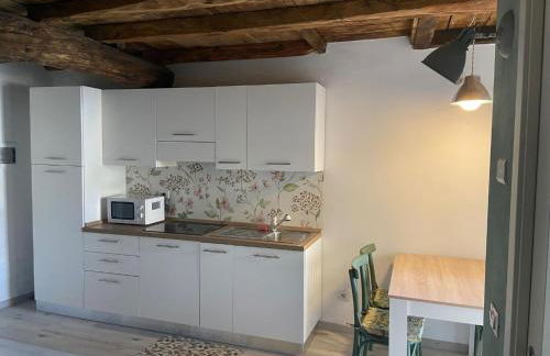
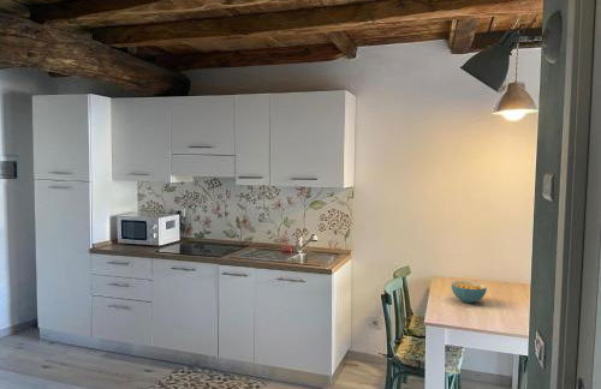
+ cereal bowl [451,280,488,304]
